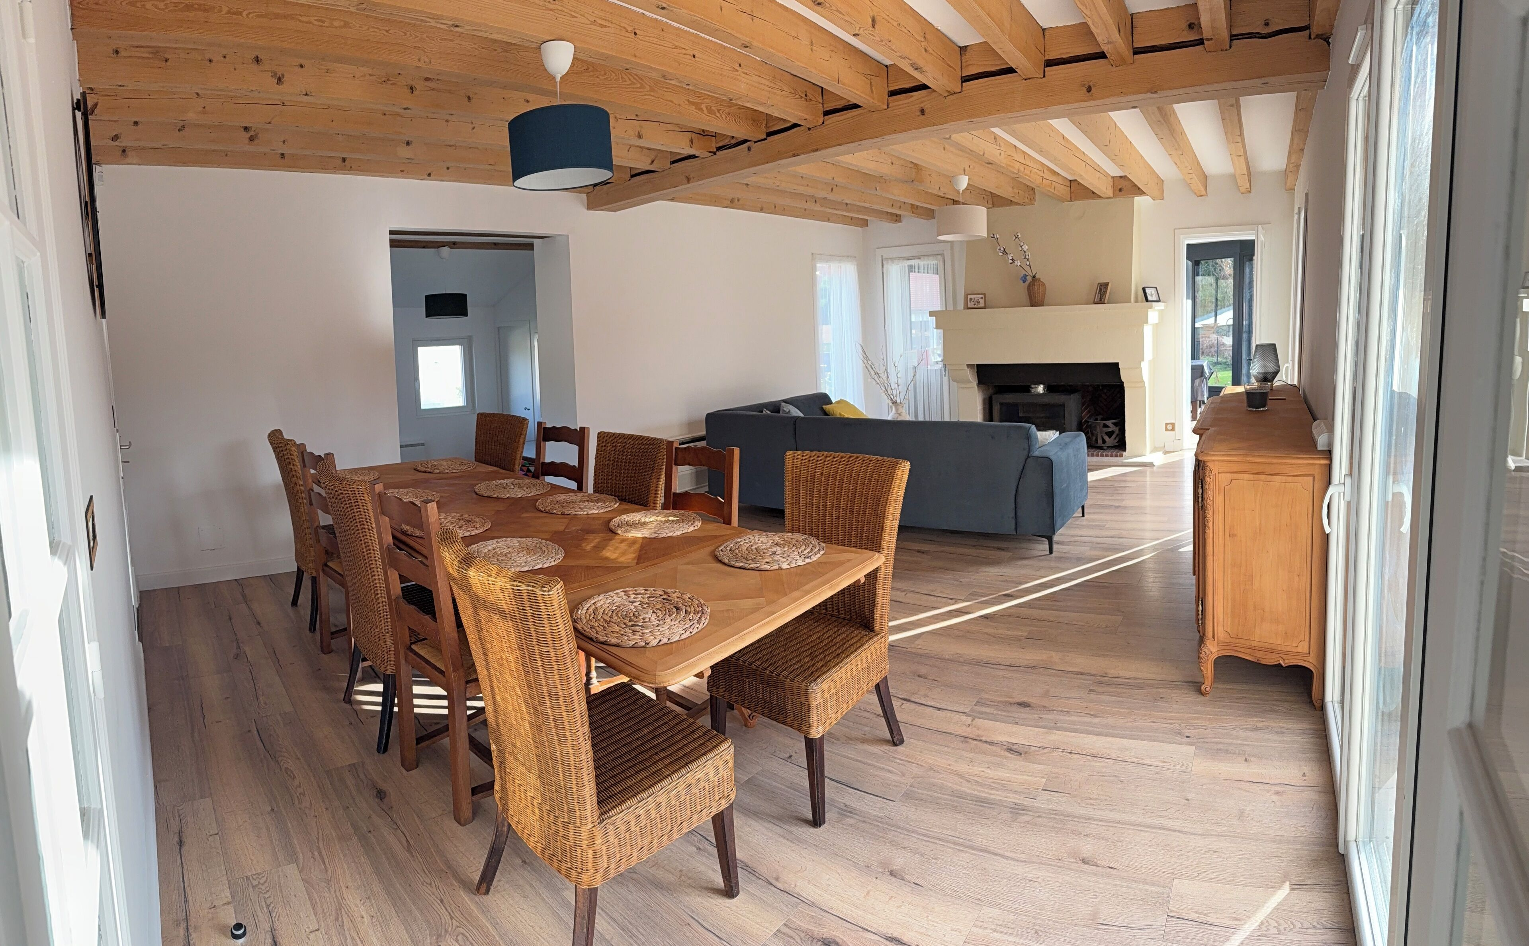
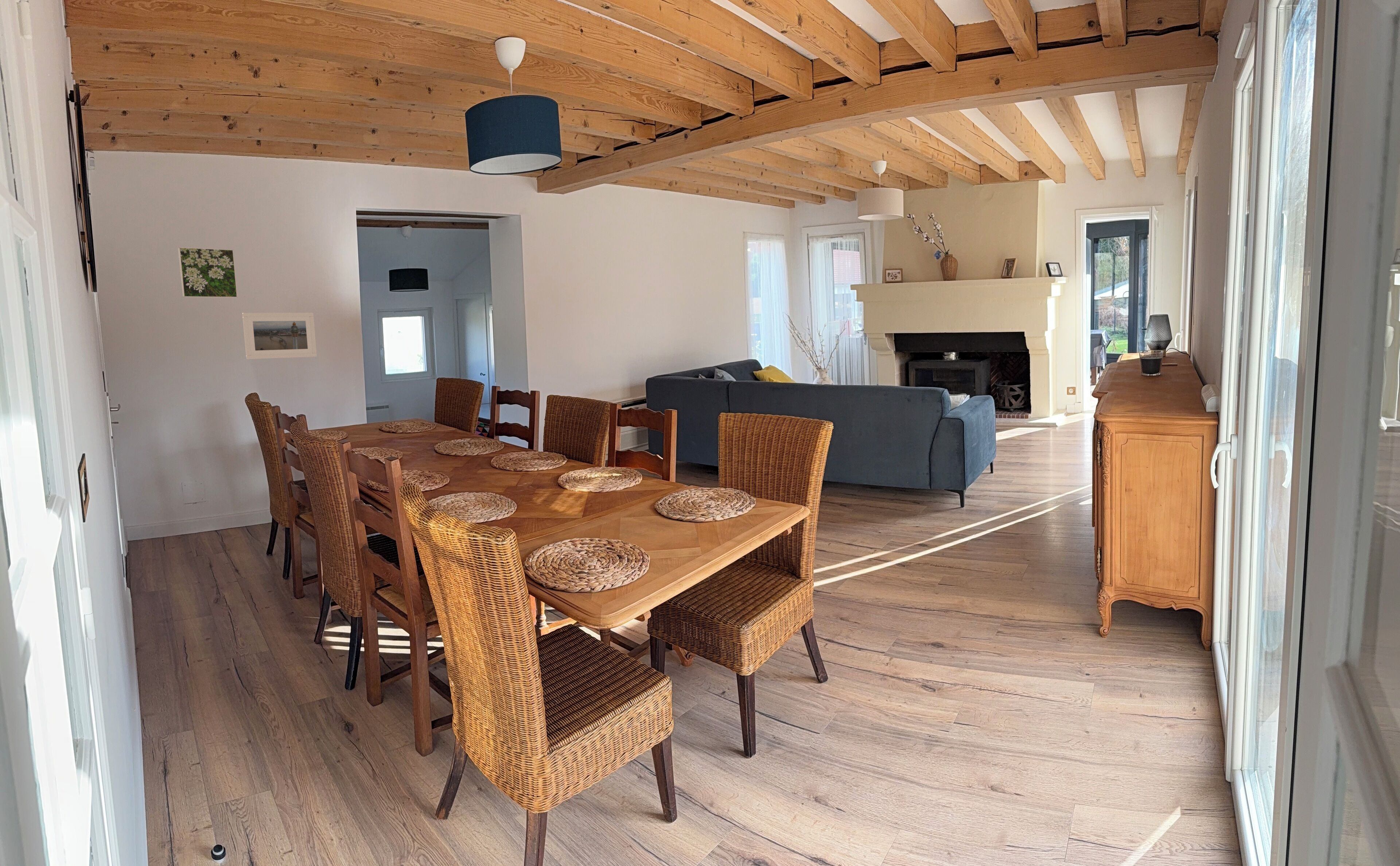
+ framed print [178,247,238,298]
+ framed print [242,312,317,360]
